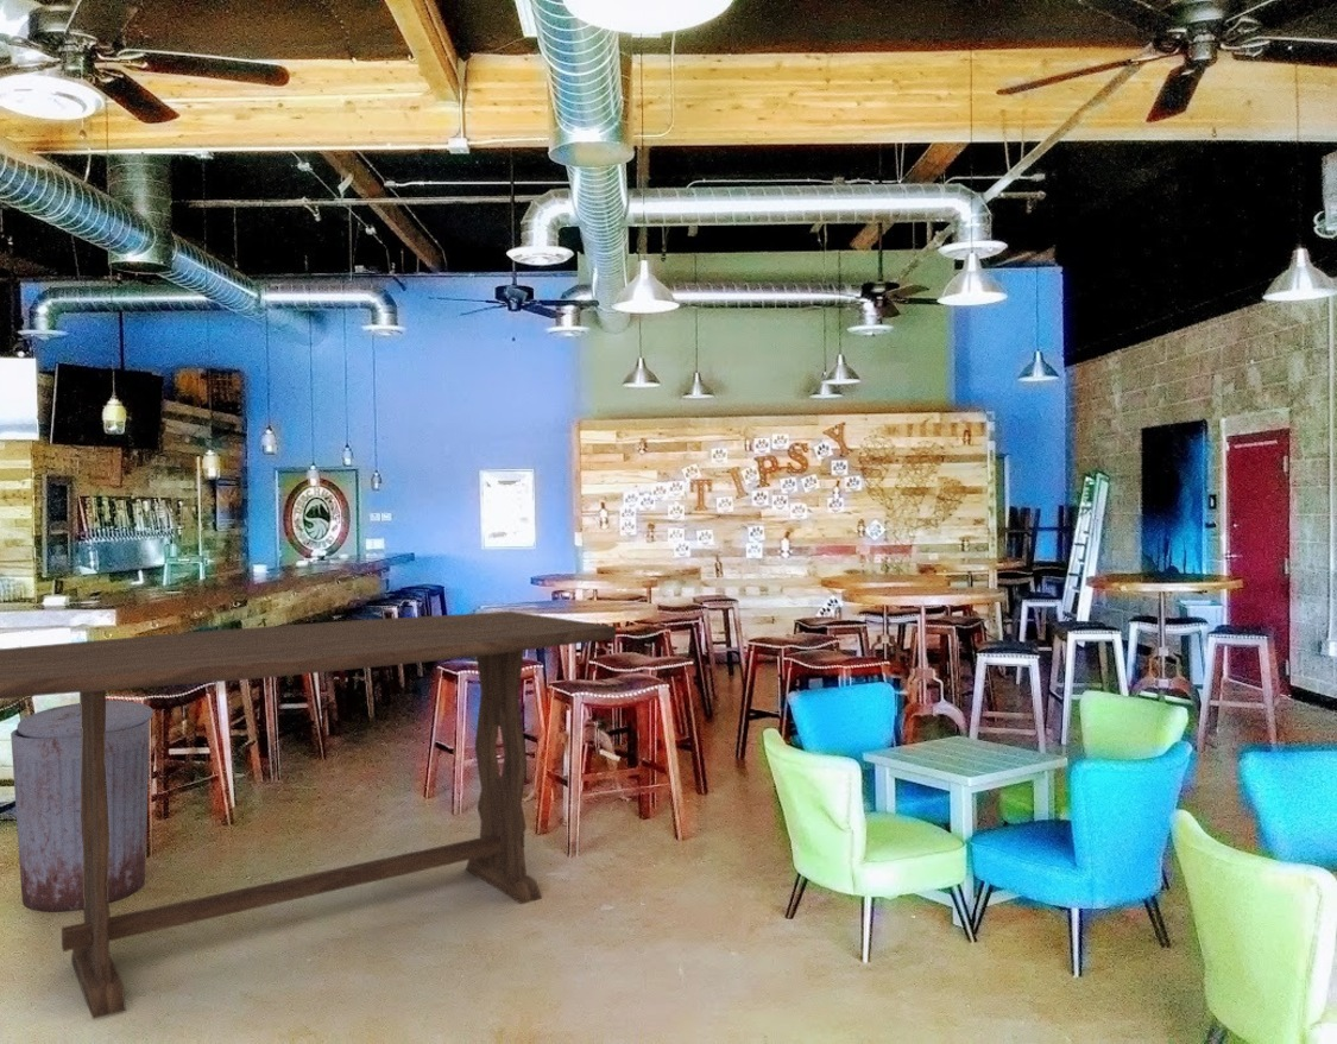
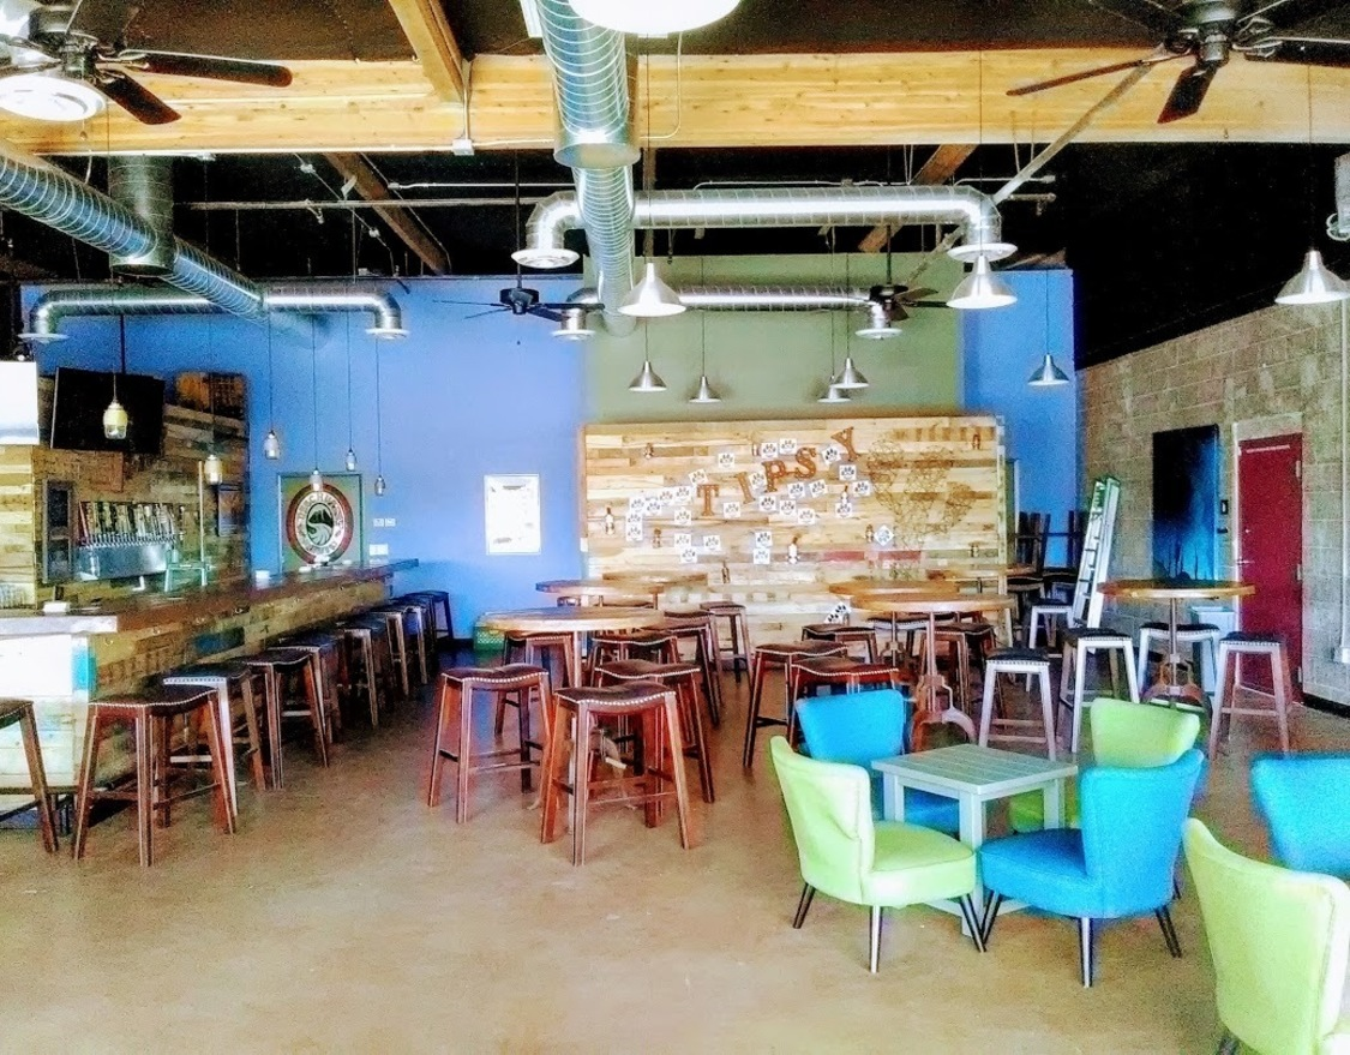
- dining table [0,610,617,1020]
- trash can [10,700,154,913]
